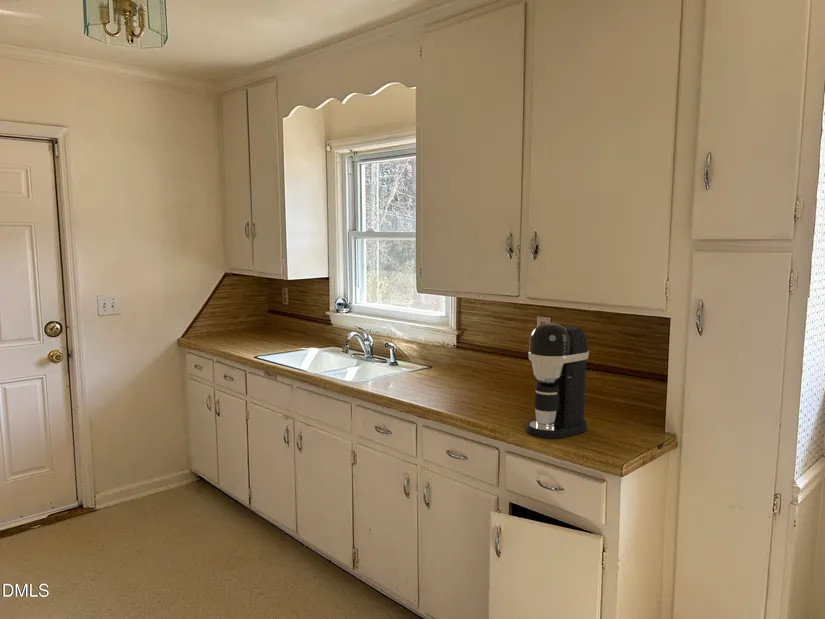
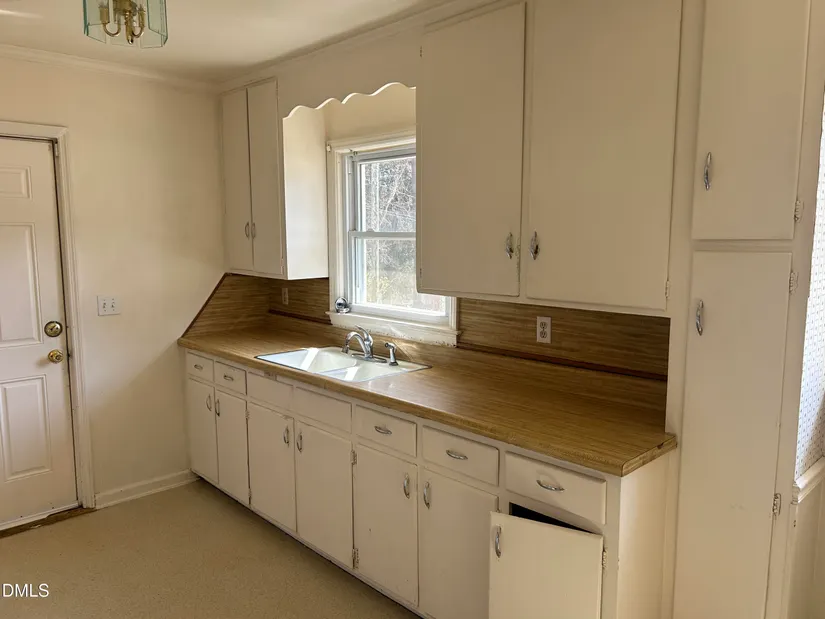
- coffee maker [525,322,590,440]
